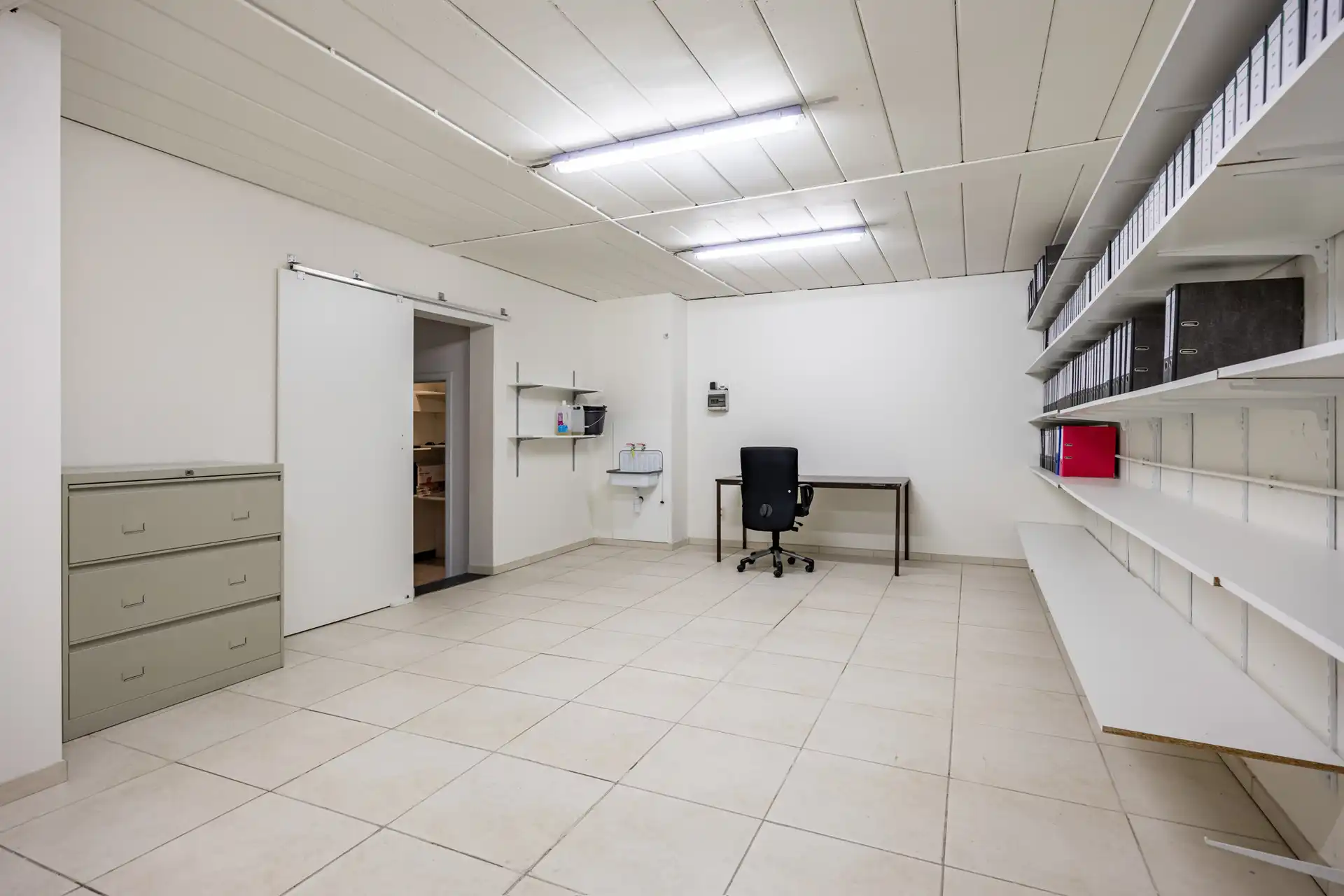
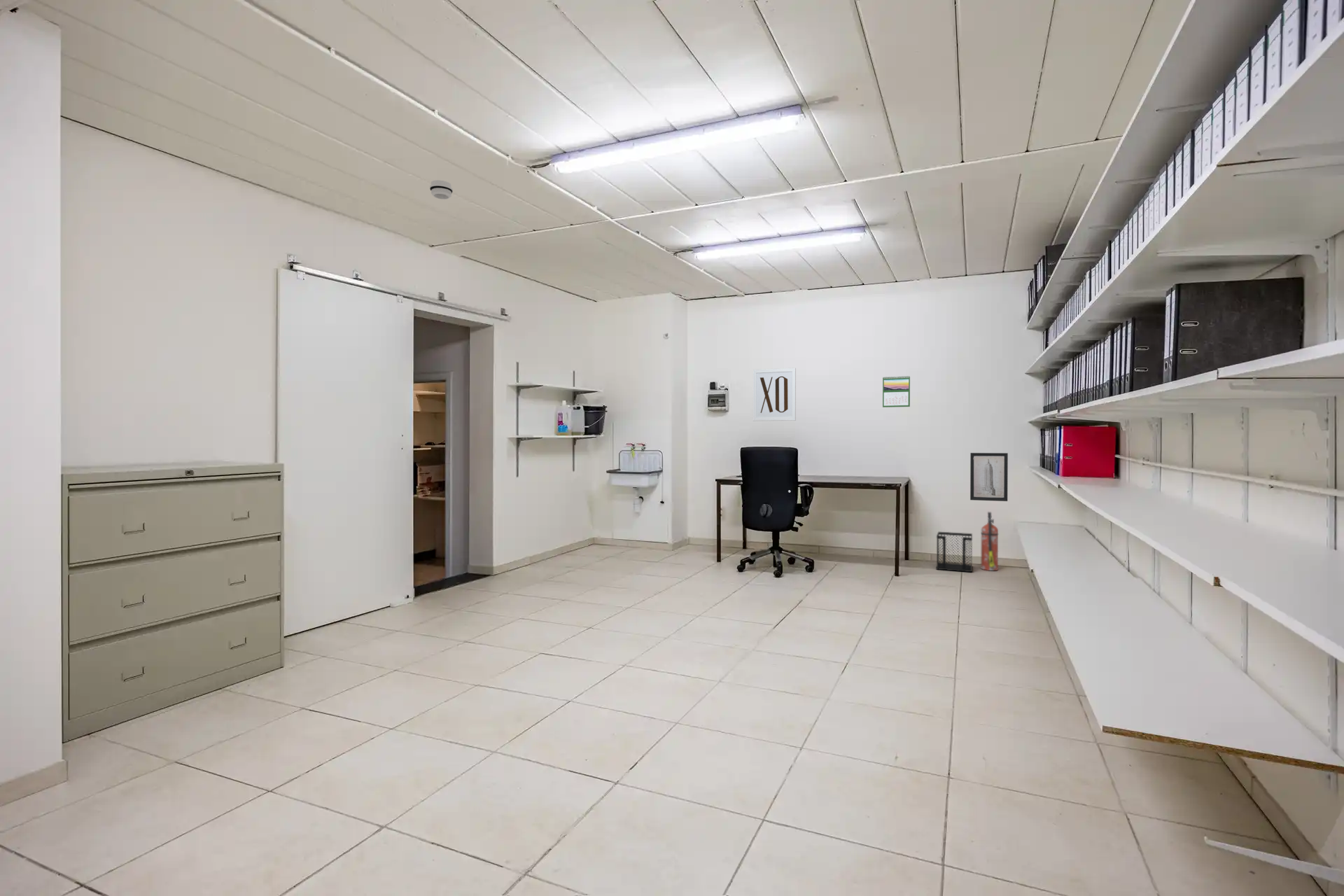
+ wastebasket [936,531,973,573]
+ calendar [882,375,911,408]
+ smoke detector [429,179,454,200]
+ wall art [970,452,1009,502]
+ fire extinguisher [980,511,999,571]
+ wall art [752,367,797,421]
